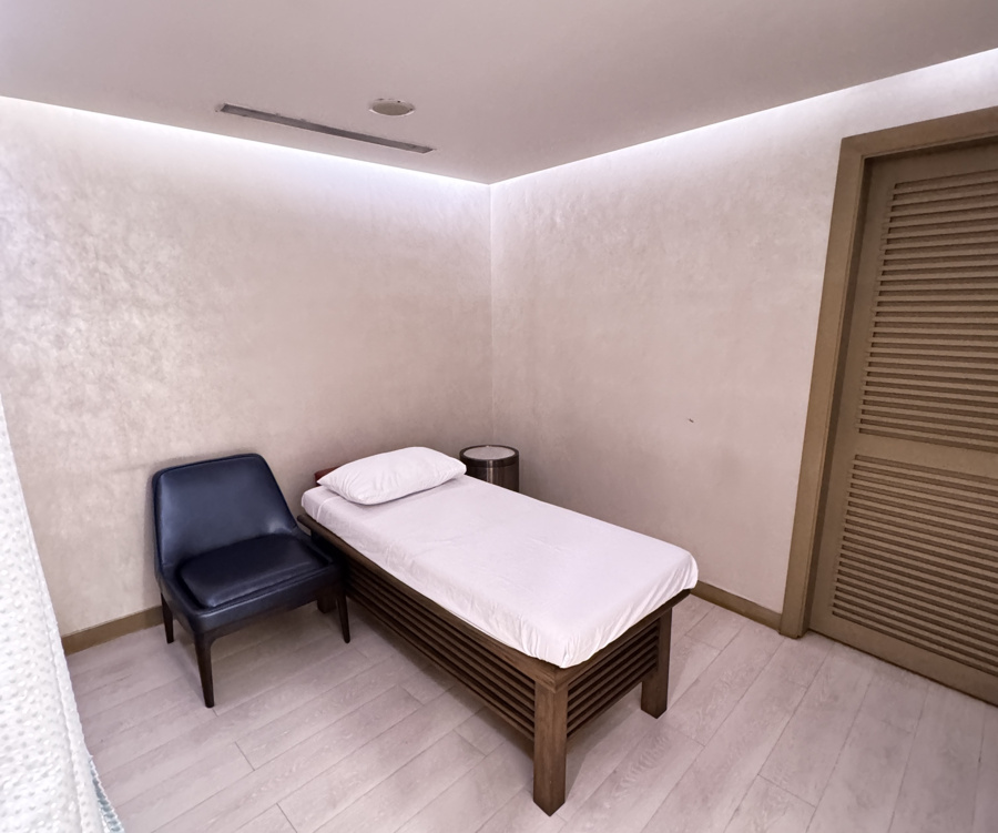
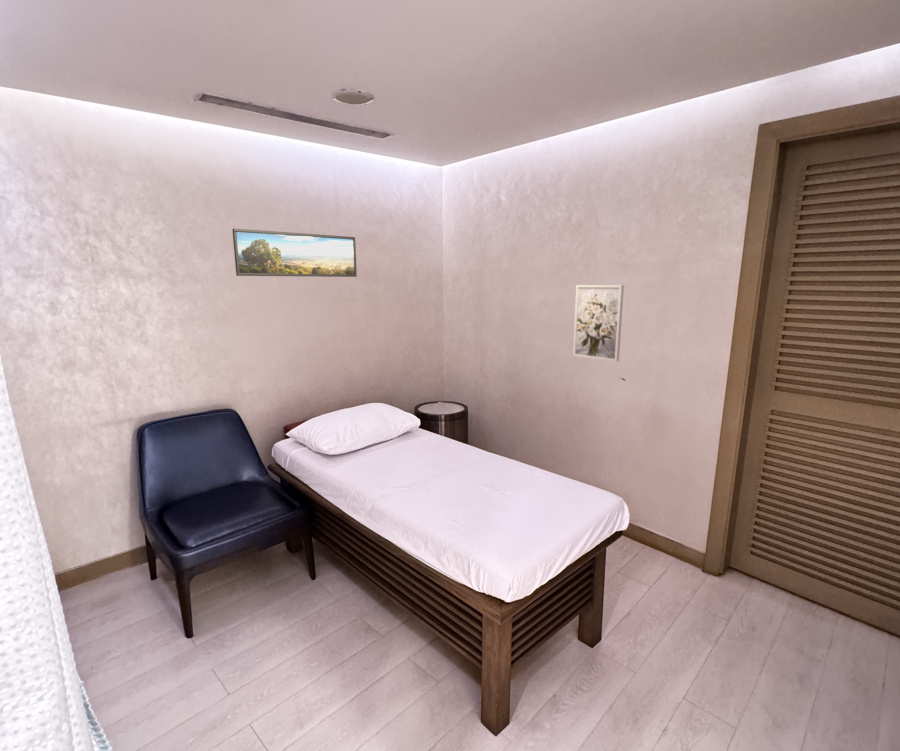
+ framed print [231,228,358,278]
+ wall art [572,284,625,362]
